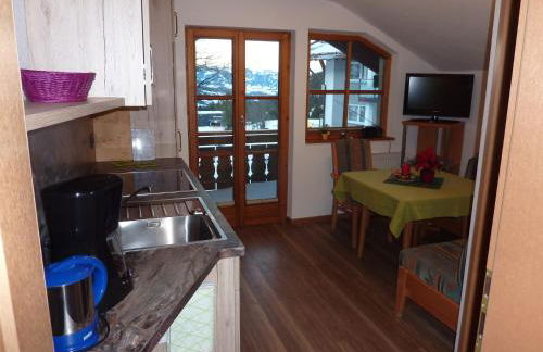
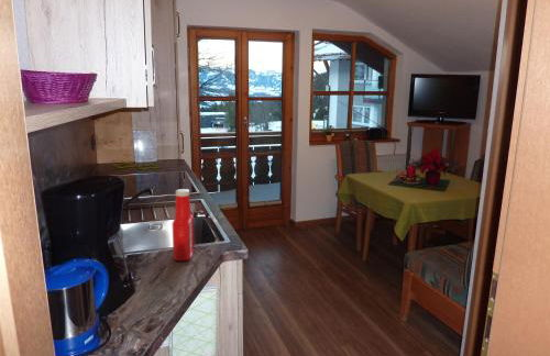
+ soap bottle [172,188,196,262]
